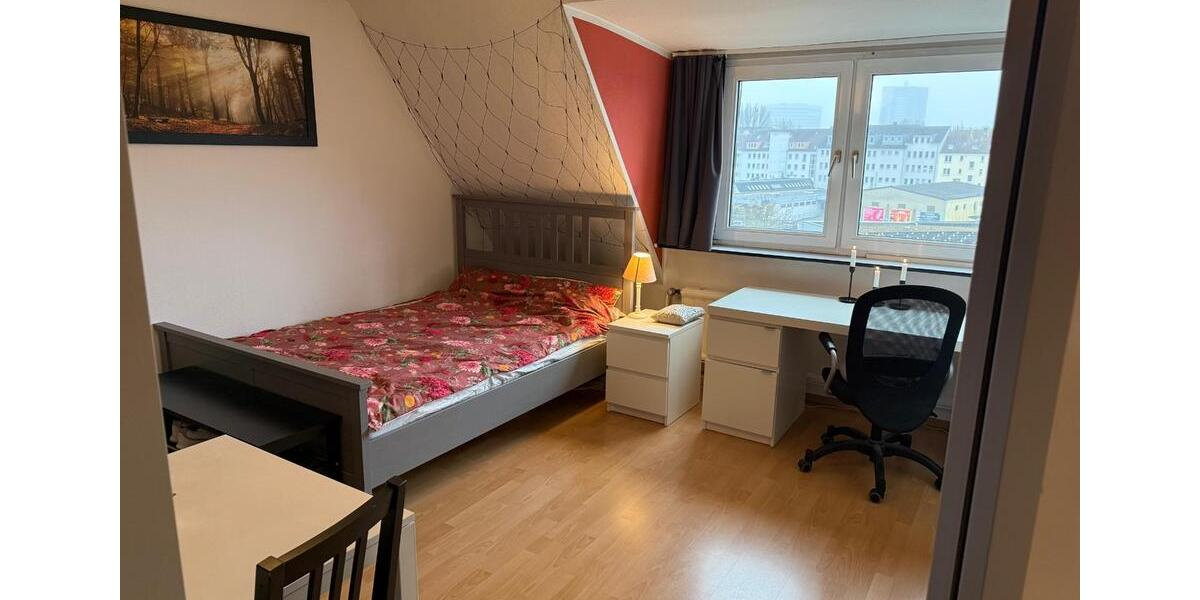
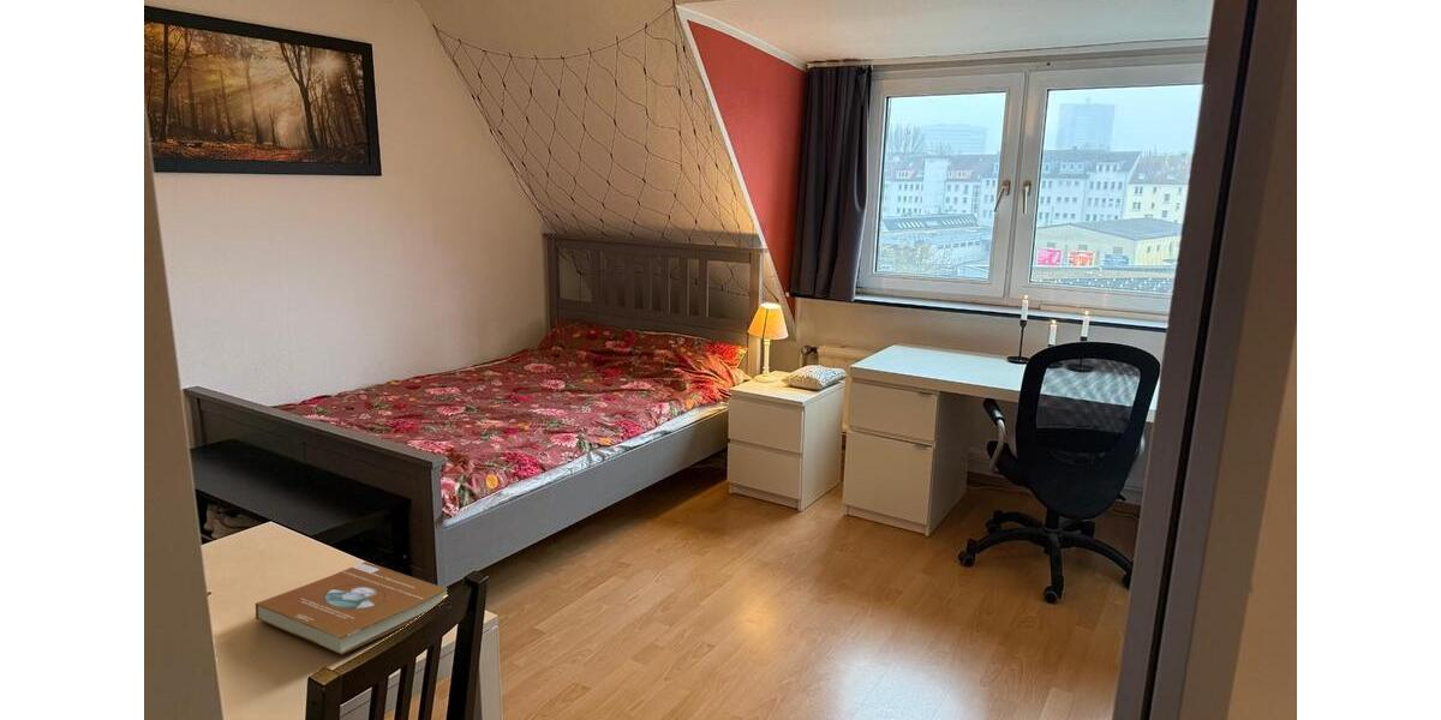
+ book [255,560,449,655]
